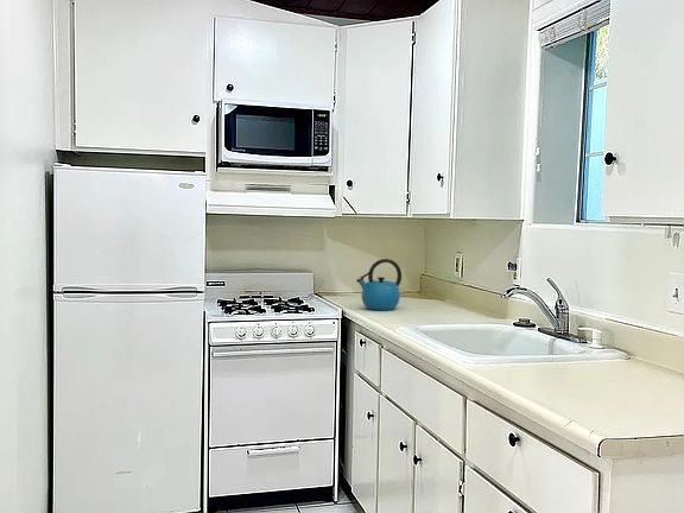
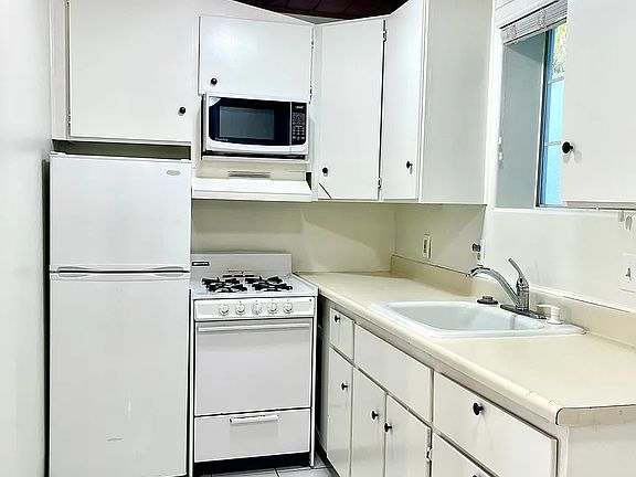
- kettle [355,258,403,311]
